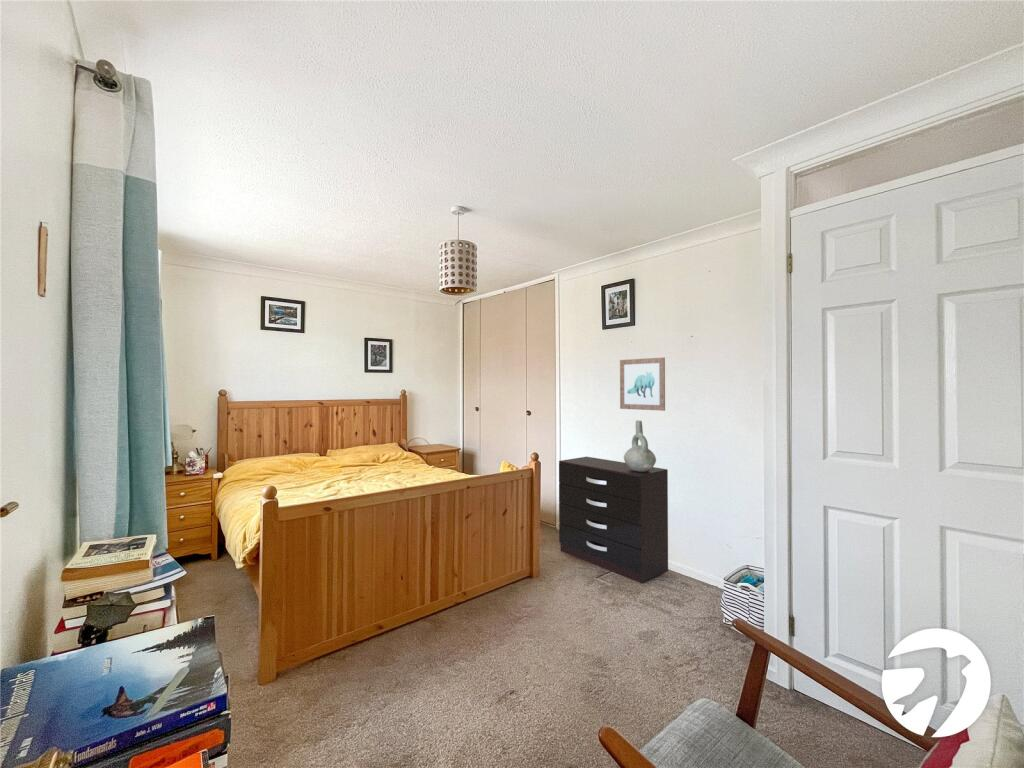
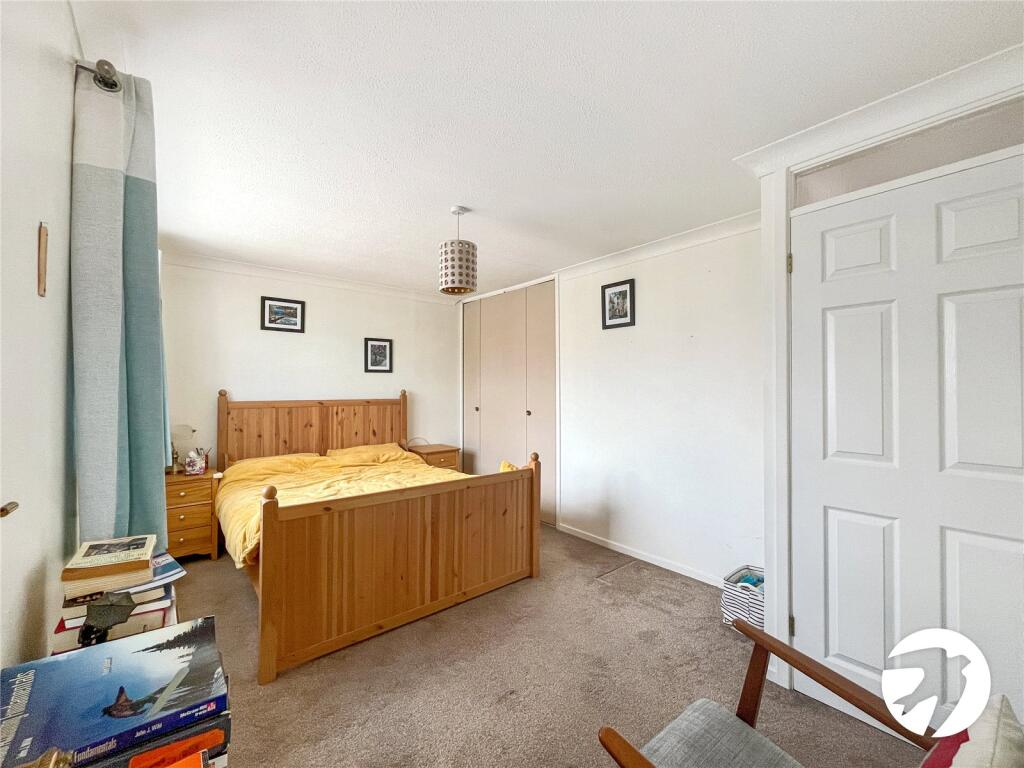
- decorative vase [623,419,657,472]
- wall art [619,356,666,412]
- dresser [558,456,669,585]
